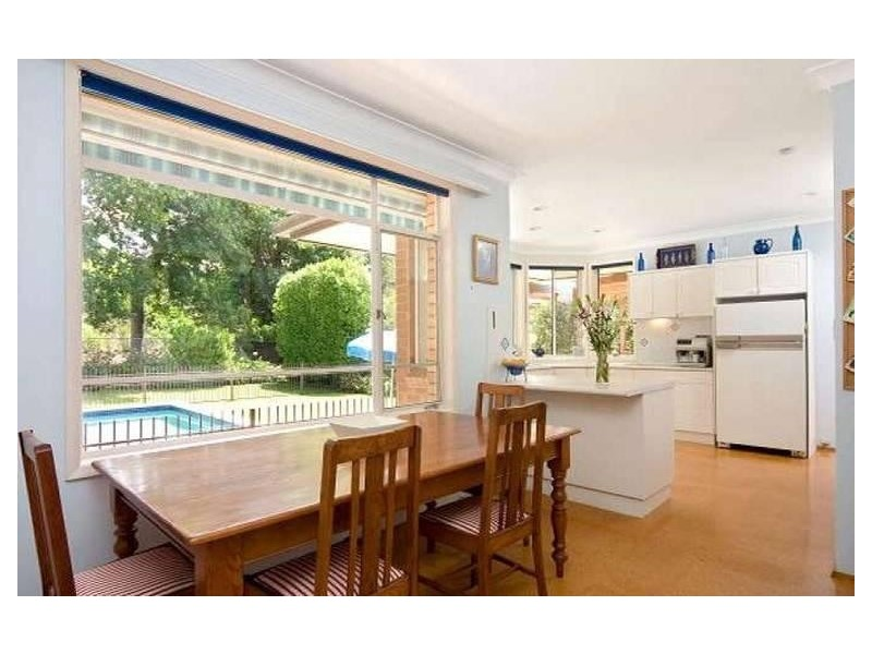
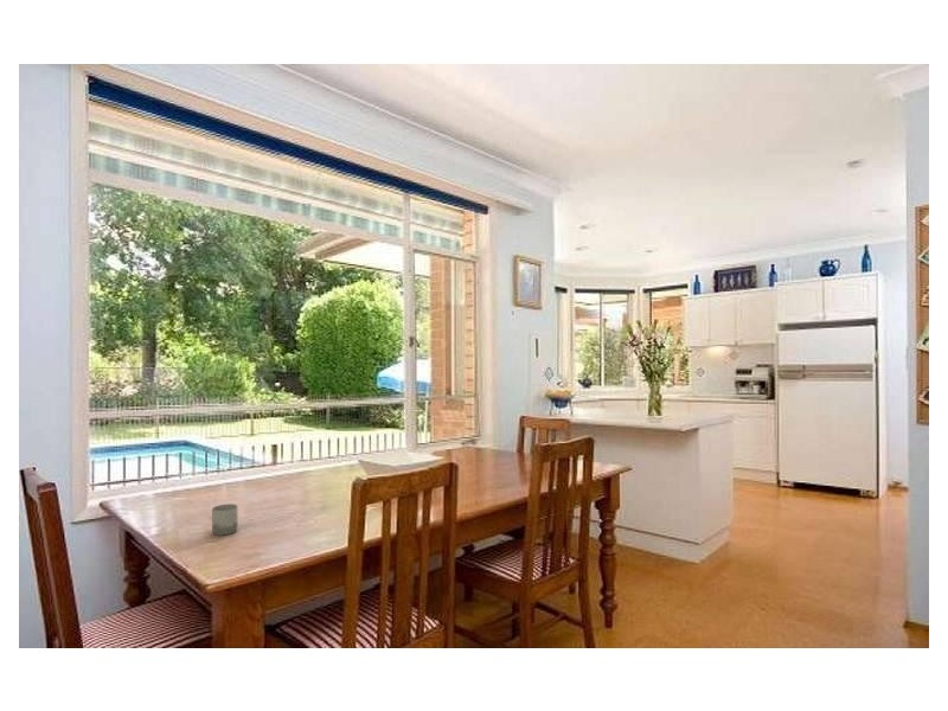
+ cup [211,502,238,537]
